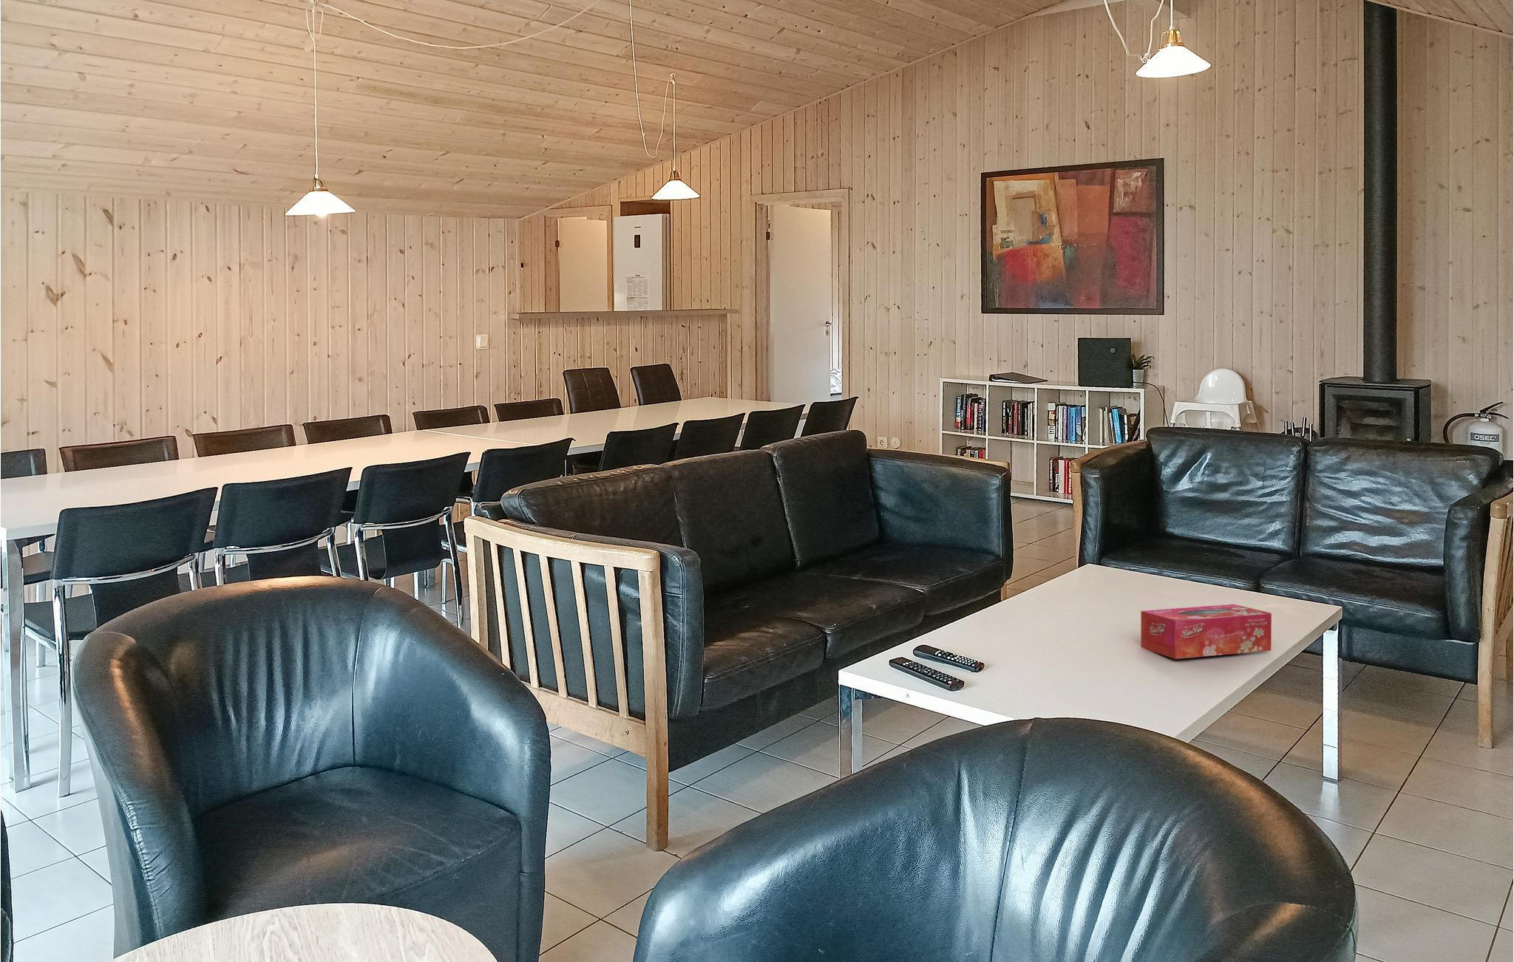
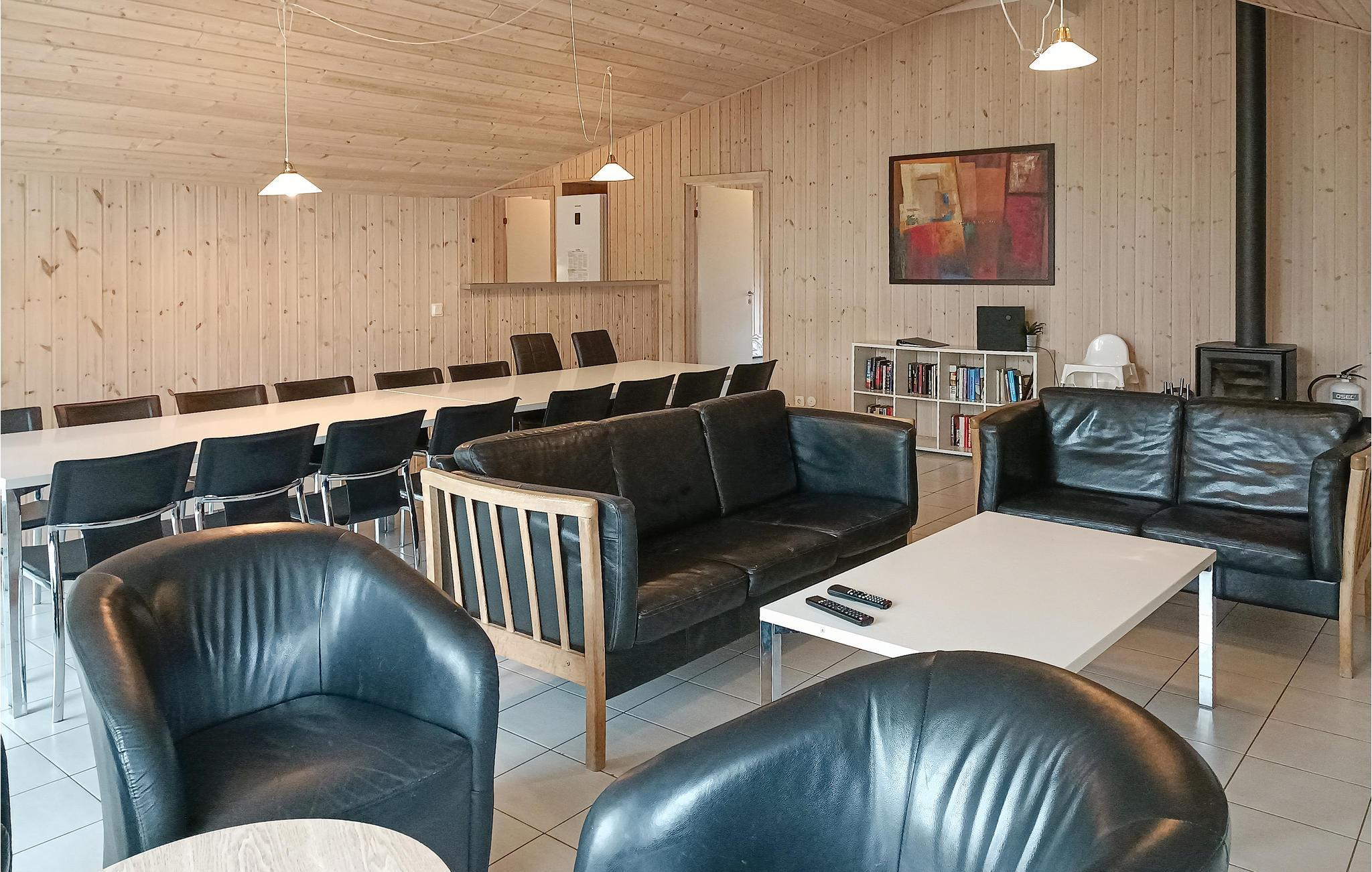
- tissue box [1140,603,1272,660]
